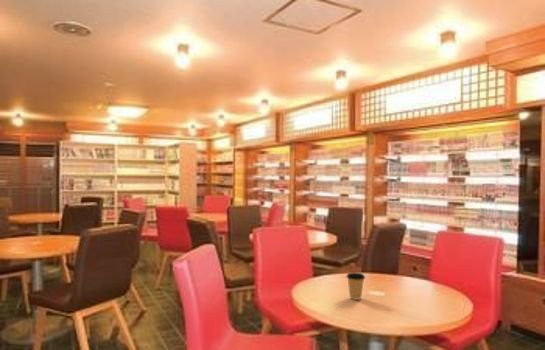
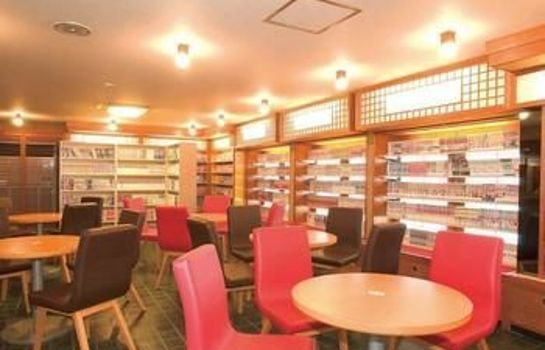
- coffee cup [345,271,366,301]
